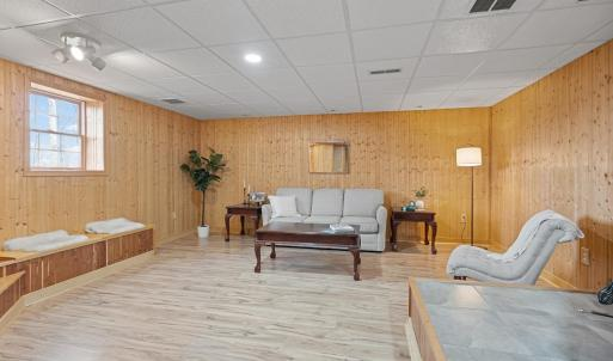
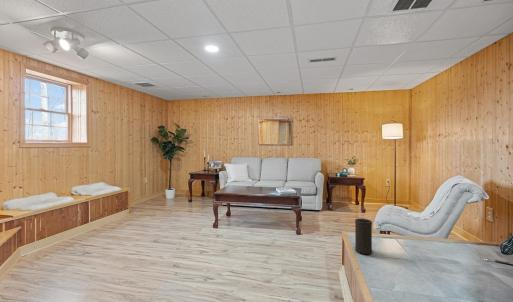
+ speaker [354,218,373,255]
